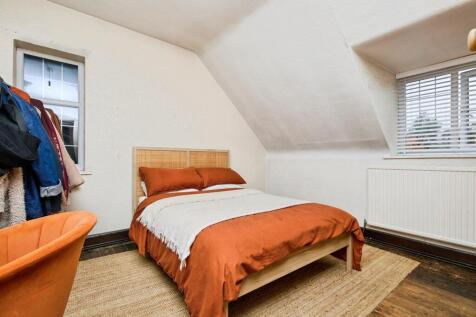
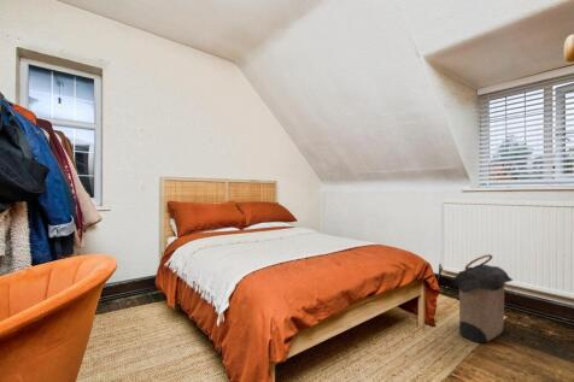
+ laundry hamper [450,253,514,343]
